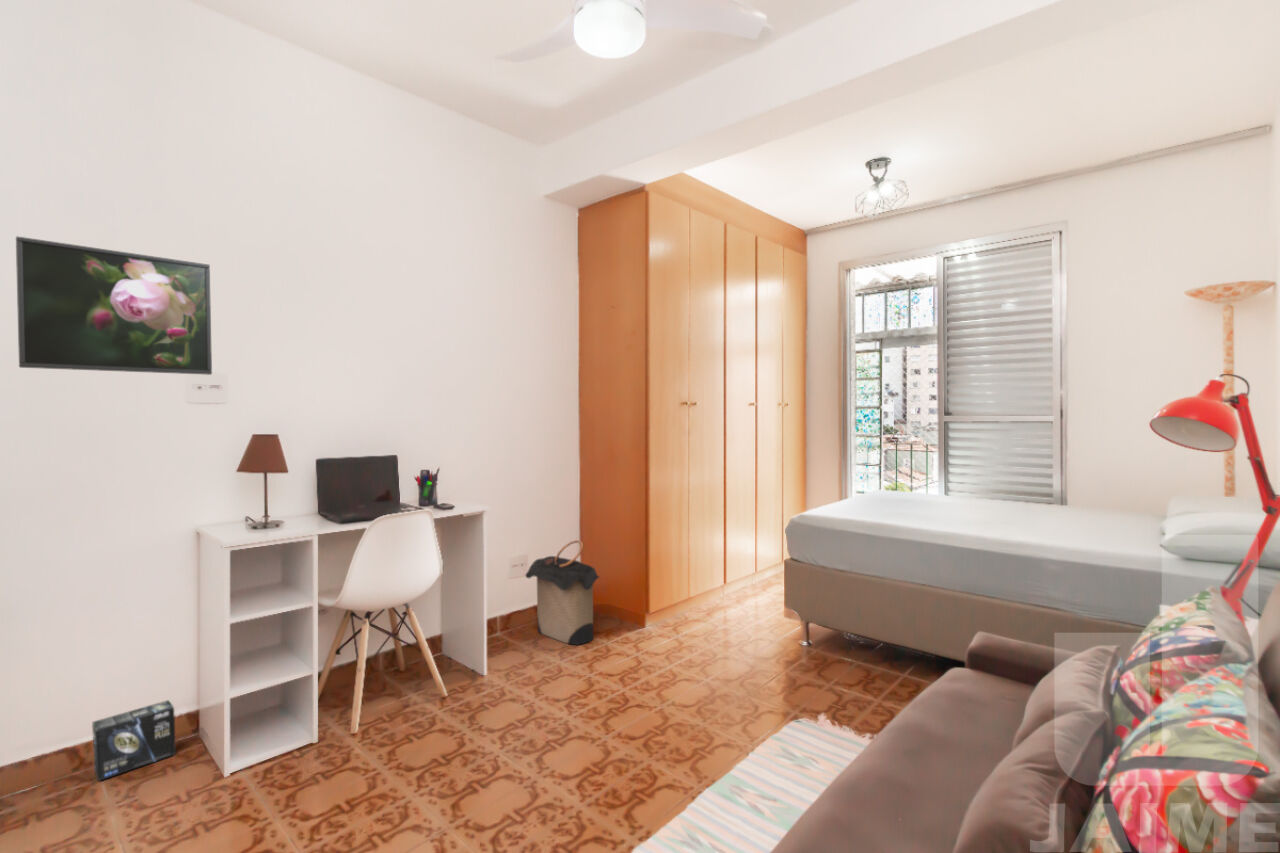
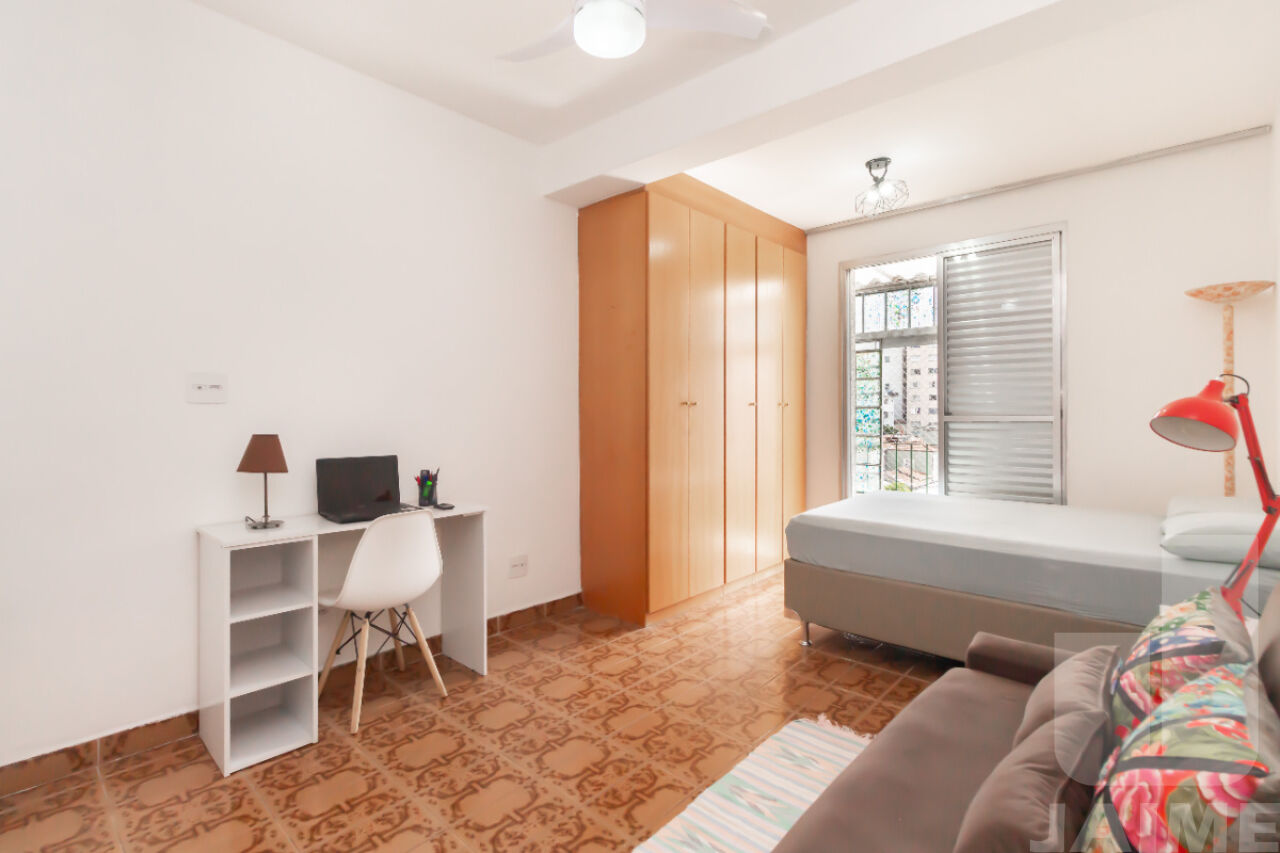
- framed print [15,235,213,376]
- laundry hamper [524,539,601,646]
- box [91,699,177,782]
